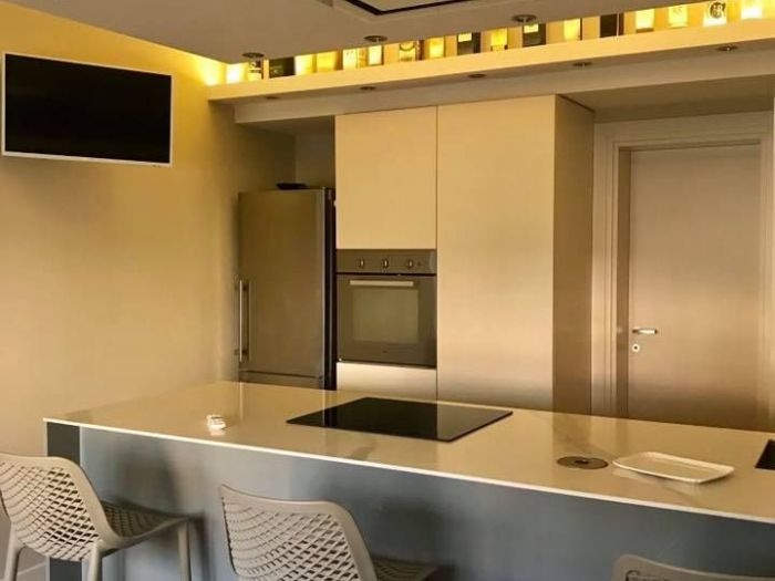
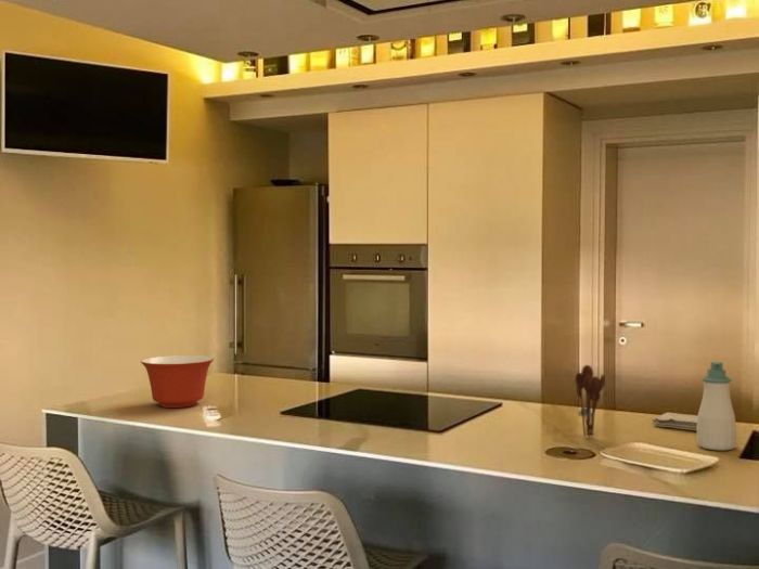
+ washcloth [651,412,698,431]
+ soap bottle [696,361,737,452]
+ mixing bowl [140,354,215,409]
+ utensil holder [574,364,606,438]
